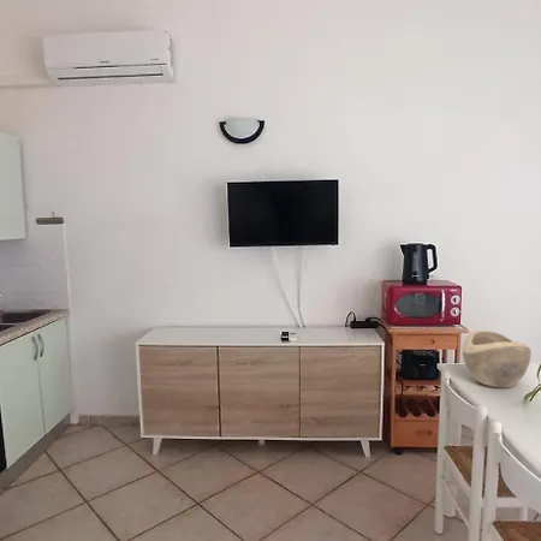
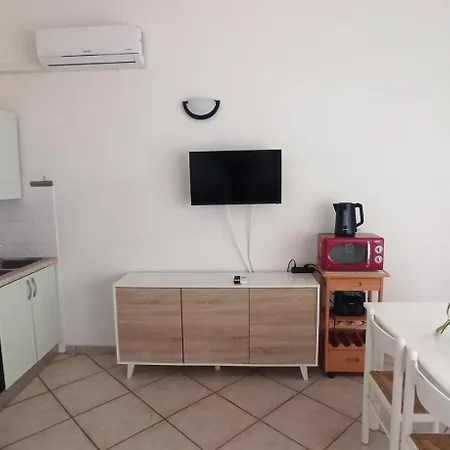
- decorative bowl [462,329,533,388]
